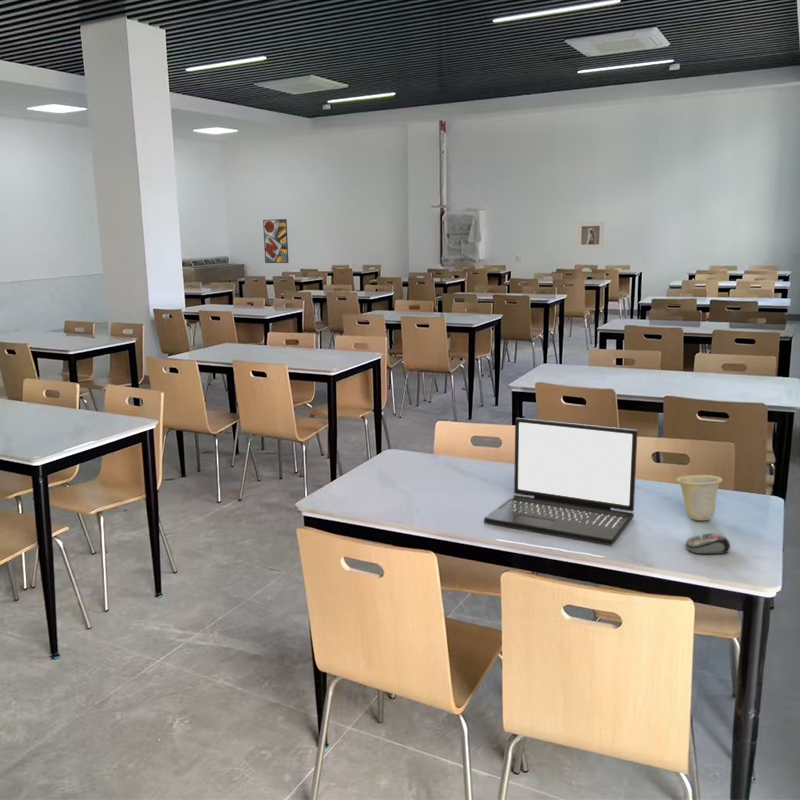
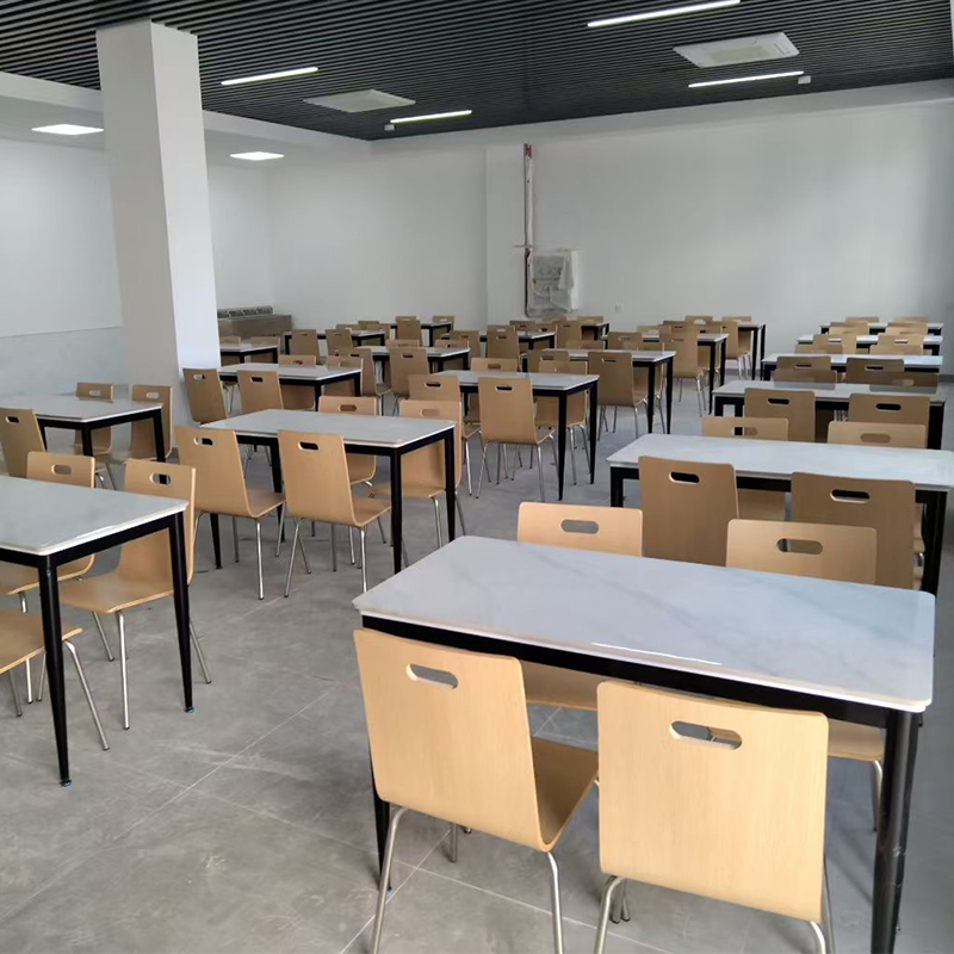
- laptop [483,417,639,546]
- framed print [576,220,605,250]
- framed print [262,218,289,264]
- computer mouse [685,532,731,555]
- cup [675,474,723,521]
